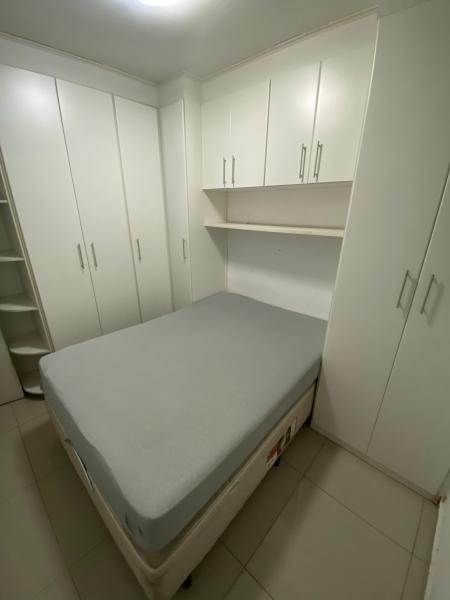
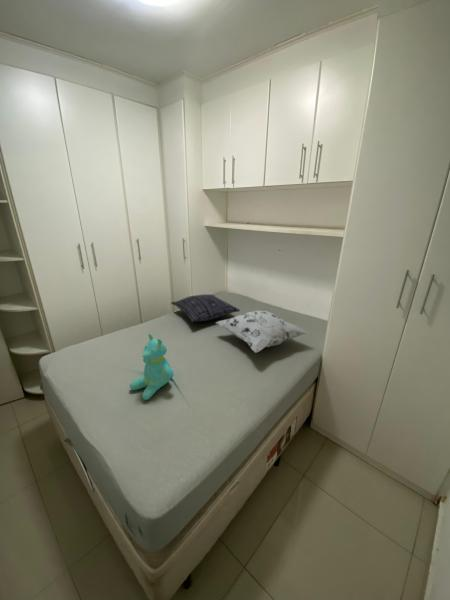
+ teddy bear [129,333,175,401]
+ pillow [170,293,241,323]
+ decorative pillow [215,309,309,354]
